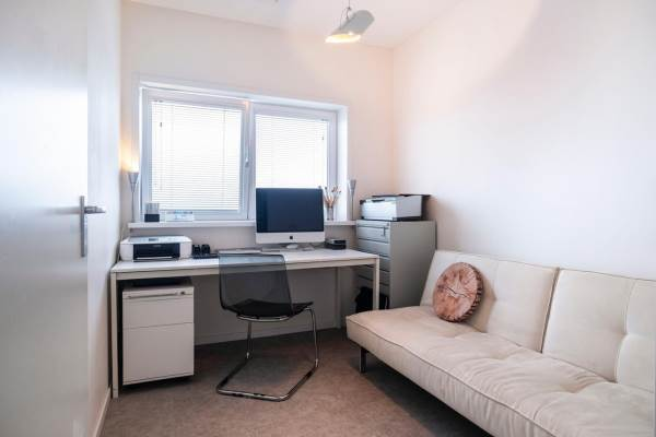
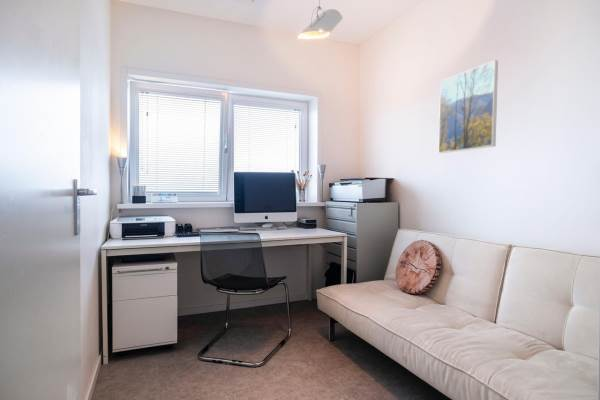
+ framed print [438,59,499,154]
